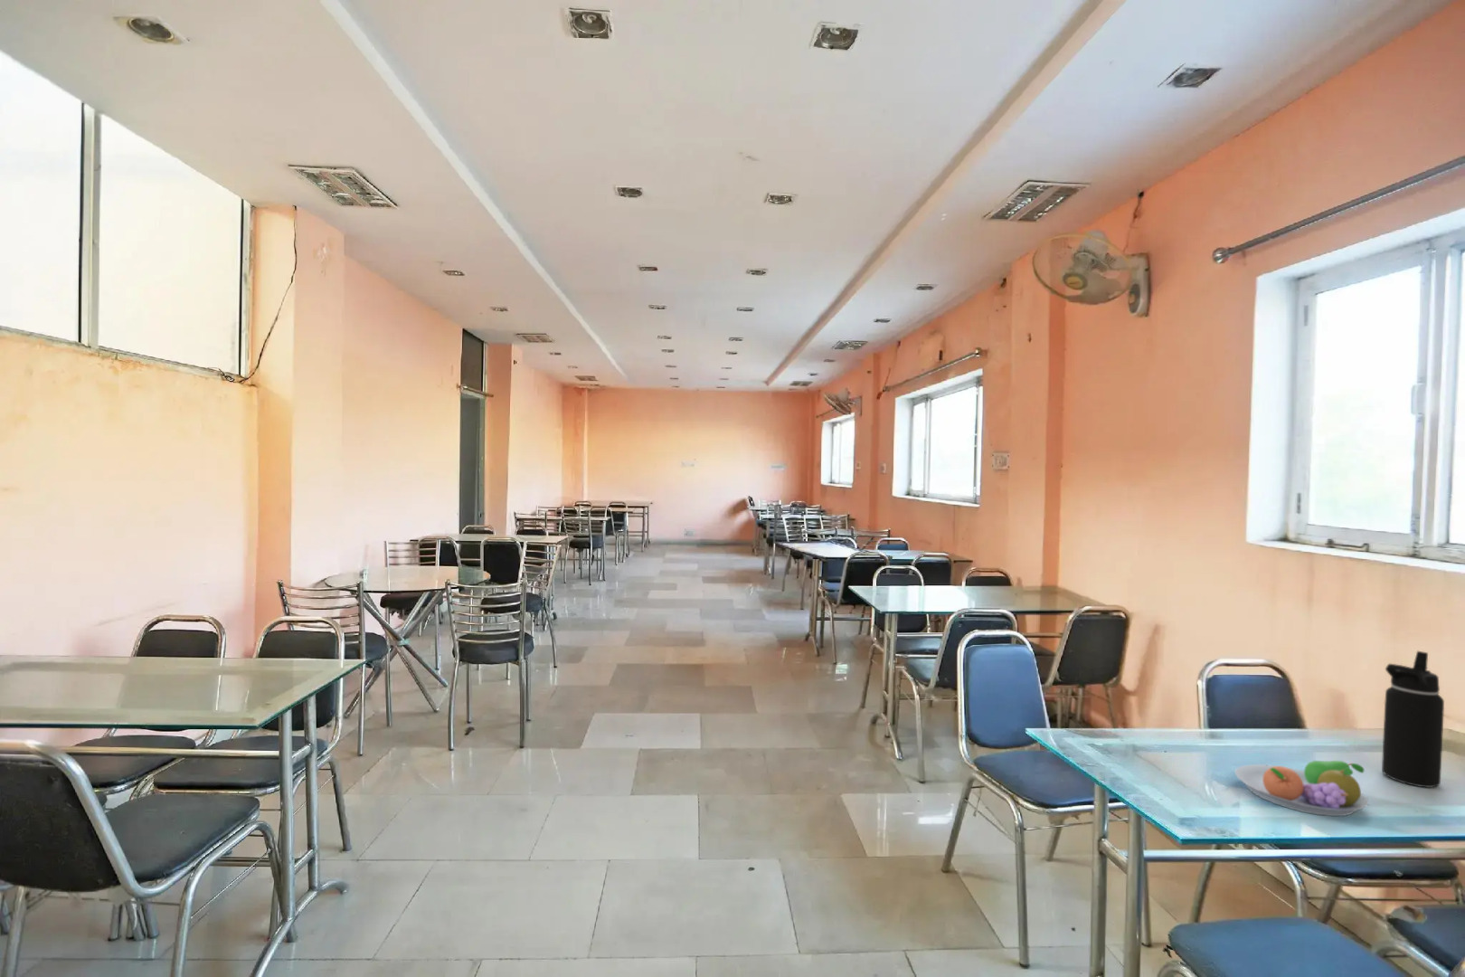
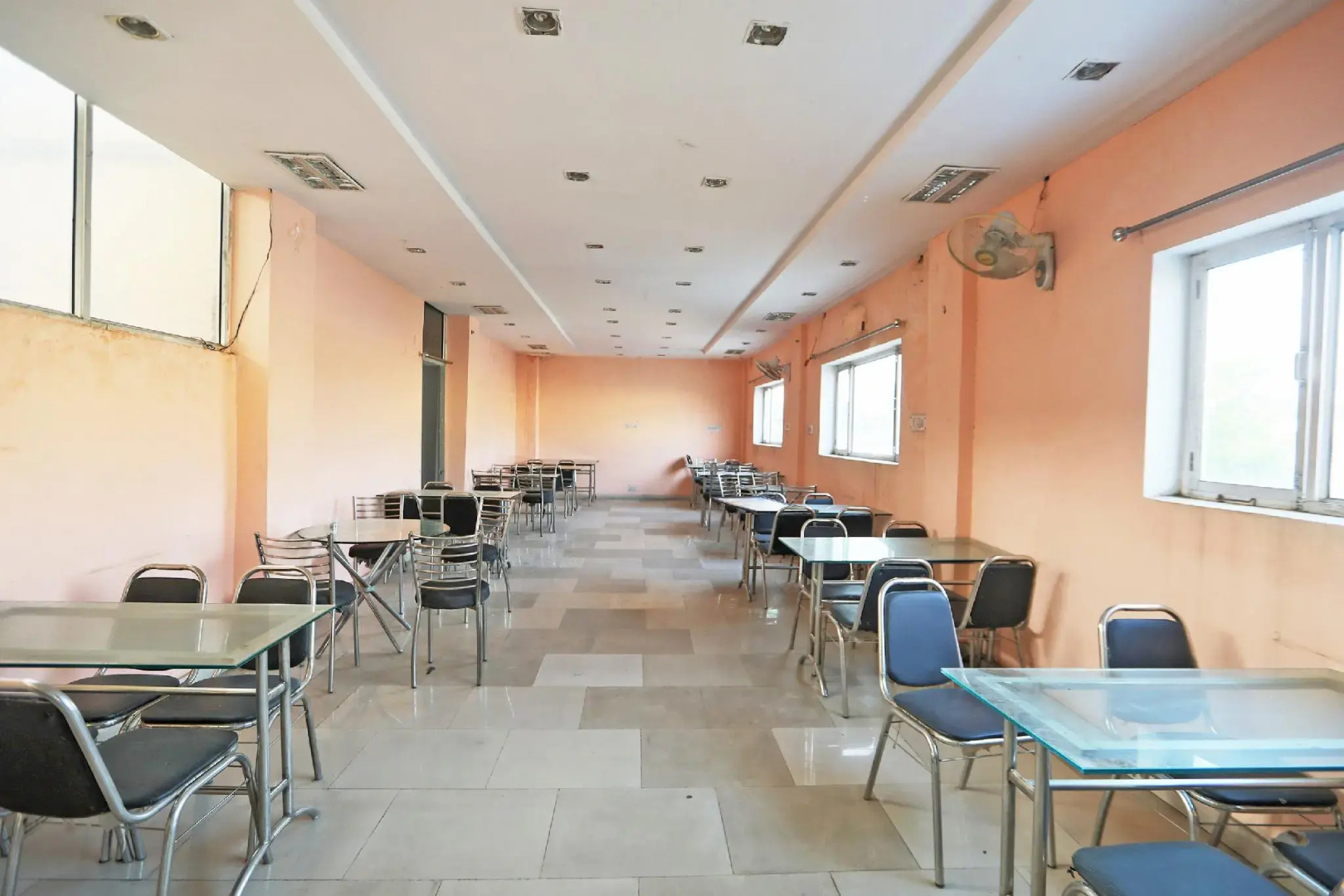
- water bottle [1381,651,1445,788]
- fruit bowl [1234,760,1369,817]
